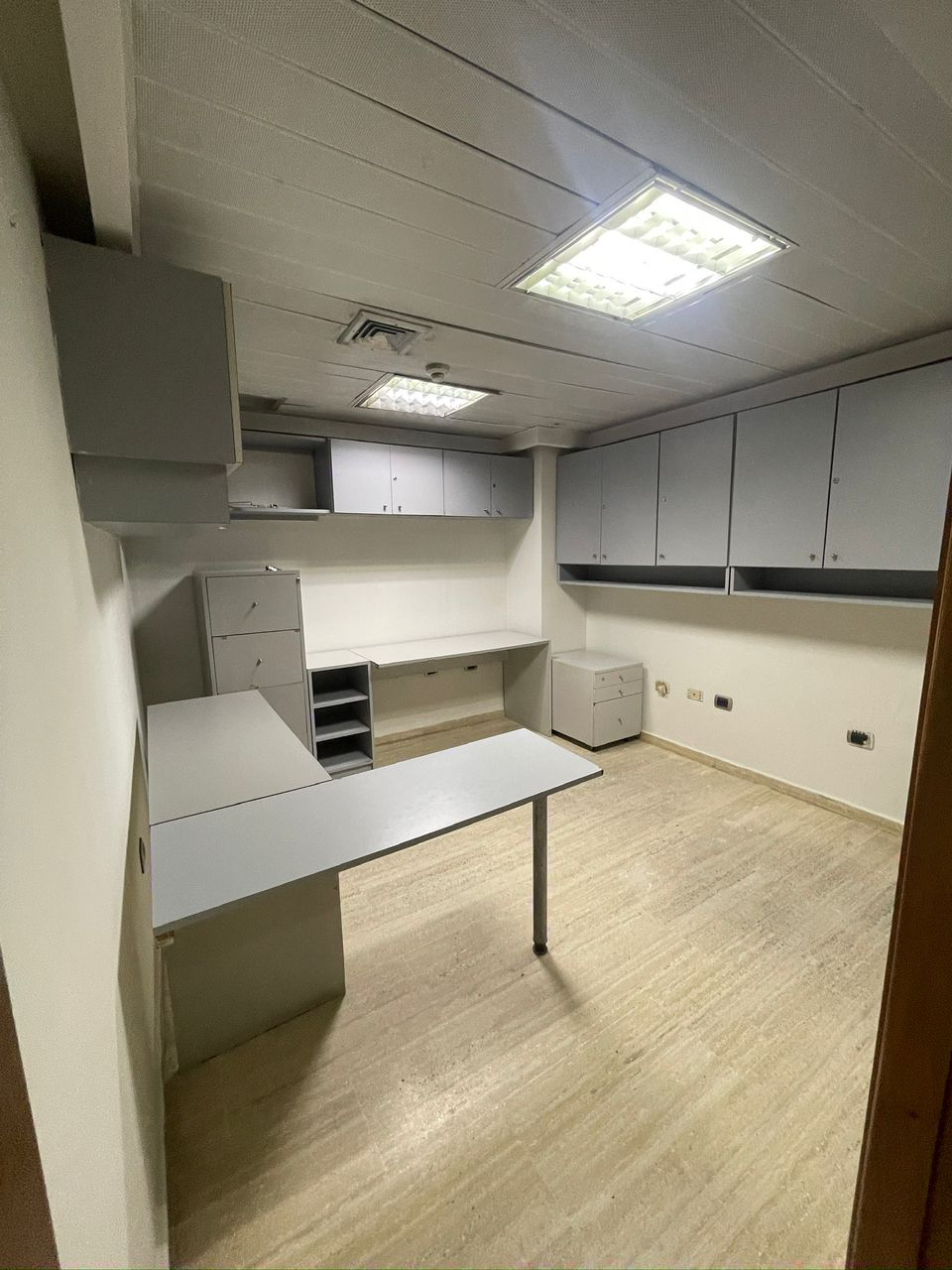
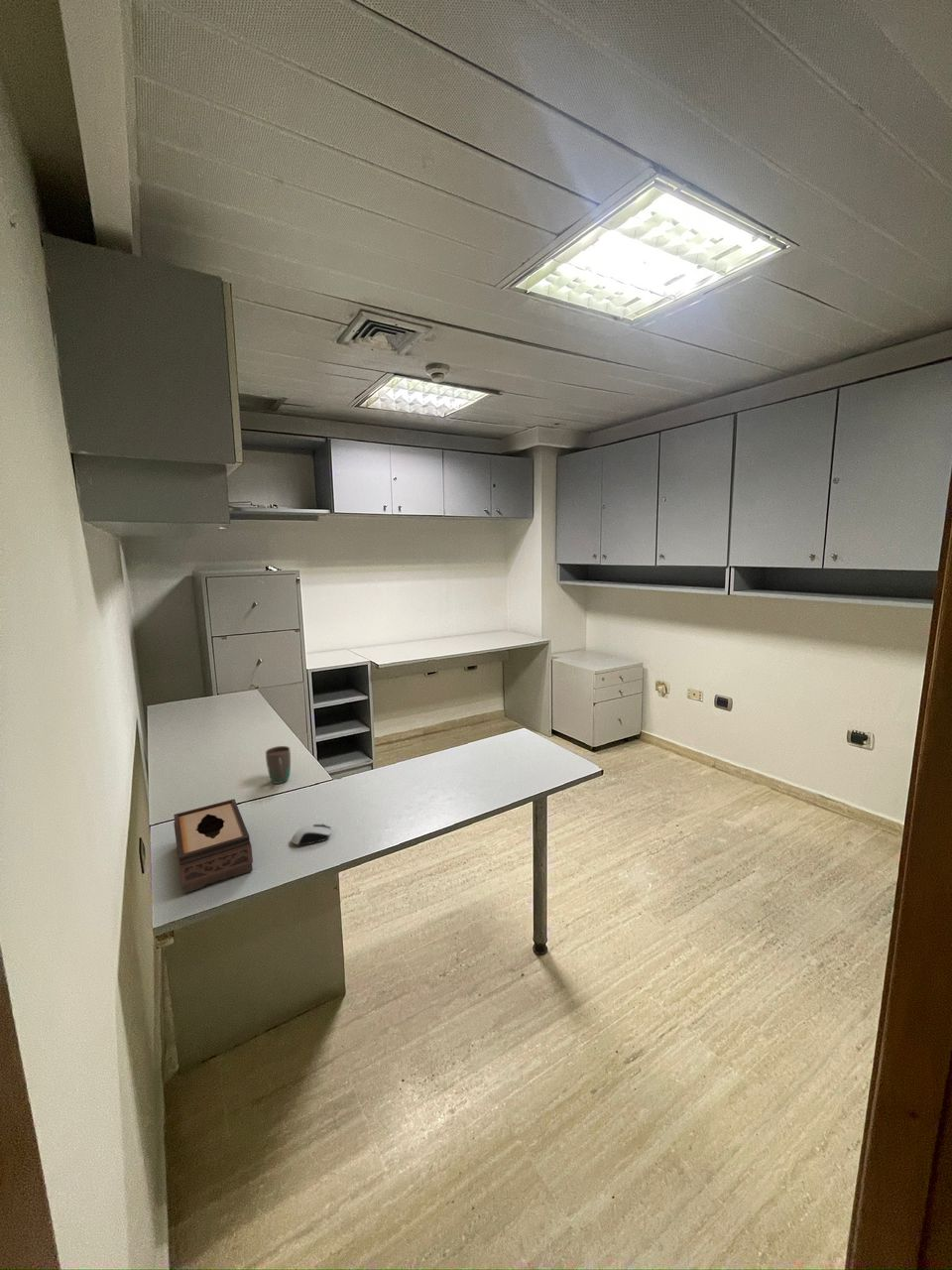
+ computer mouse [291,823,332,846]
+ mug [265,745,292,785]
+ tissue box [173,798,254,895]
